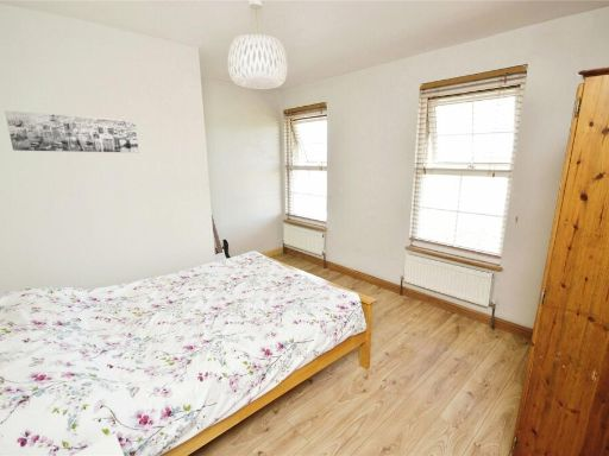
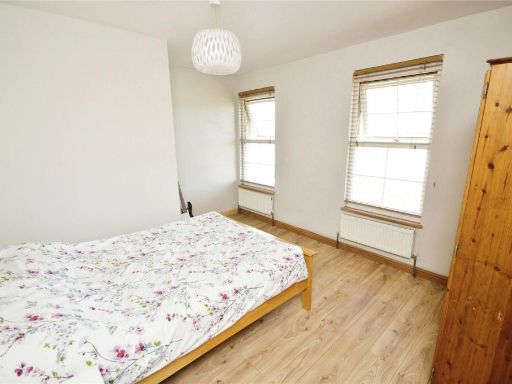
- wall art [4,109,139,153]
